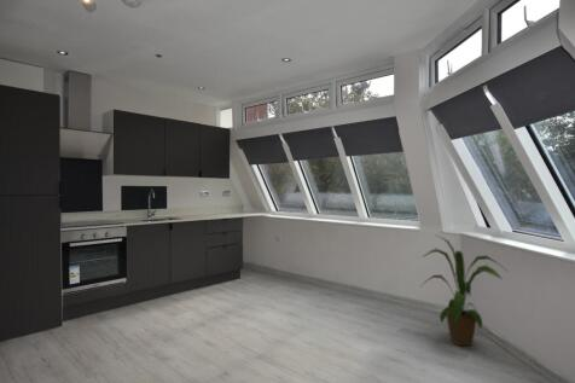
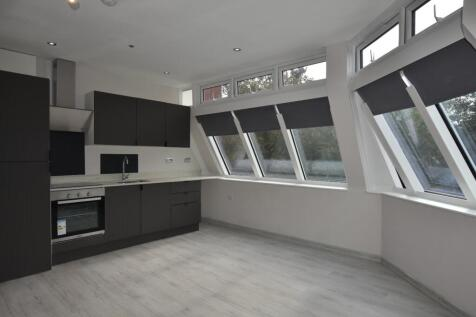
- house plant [418,234,507,347]
